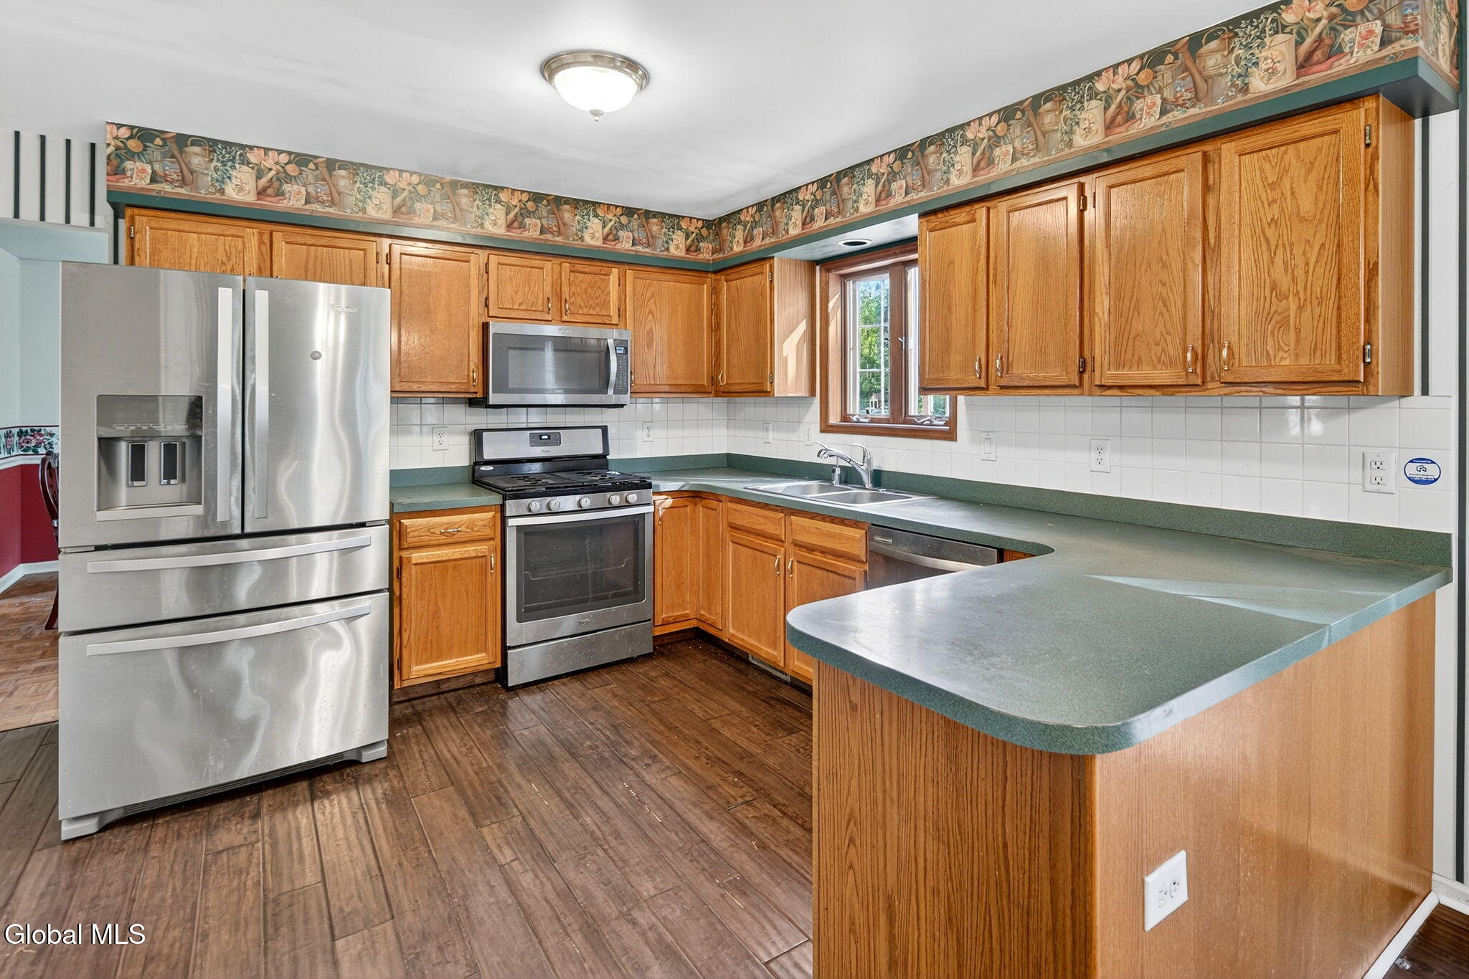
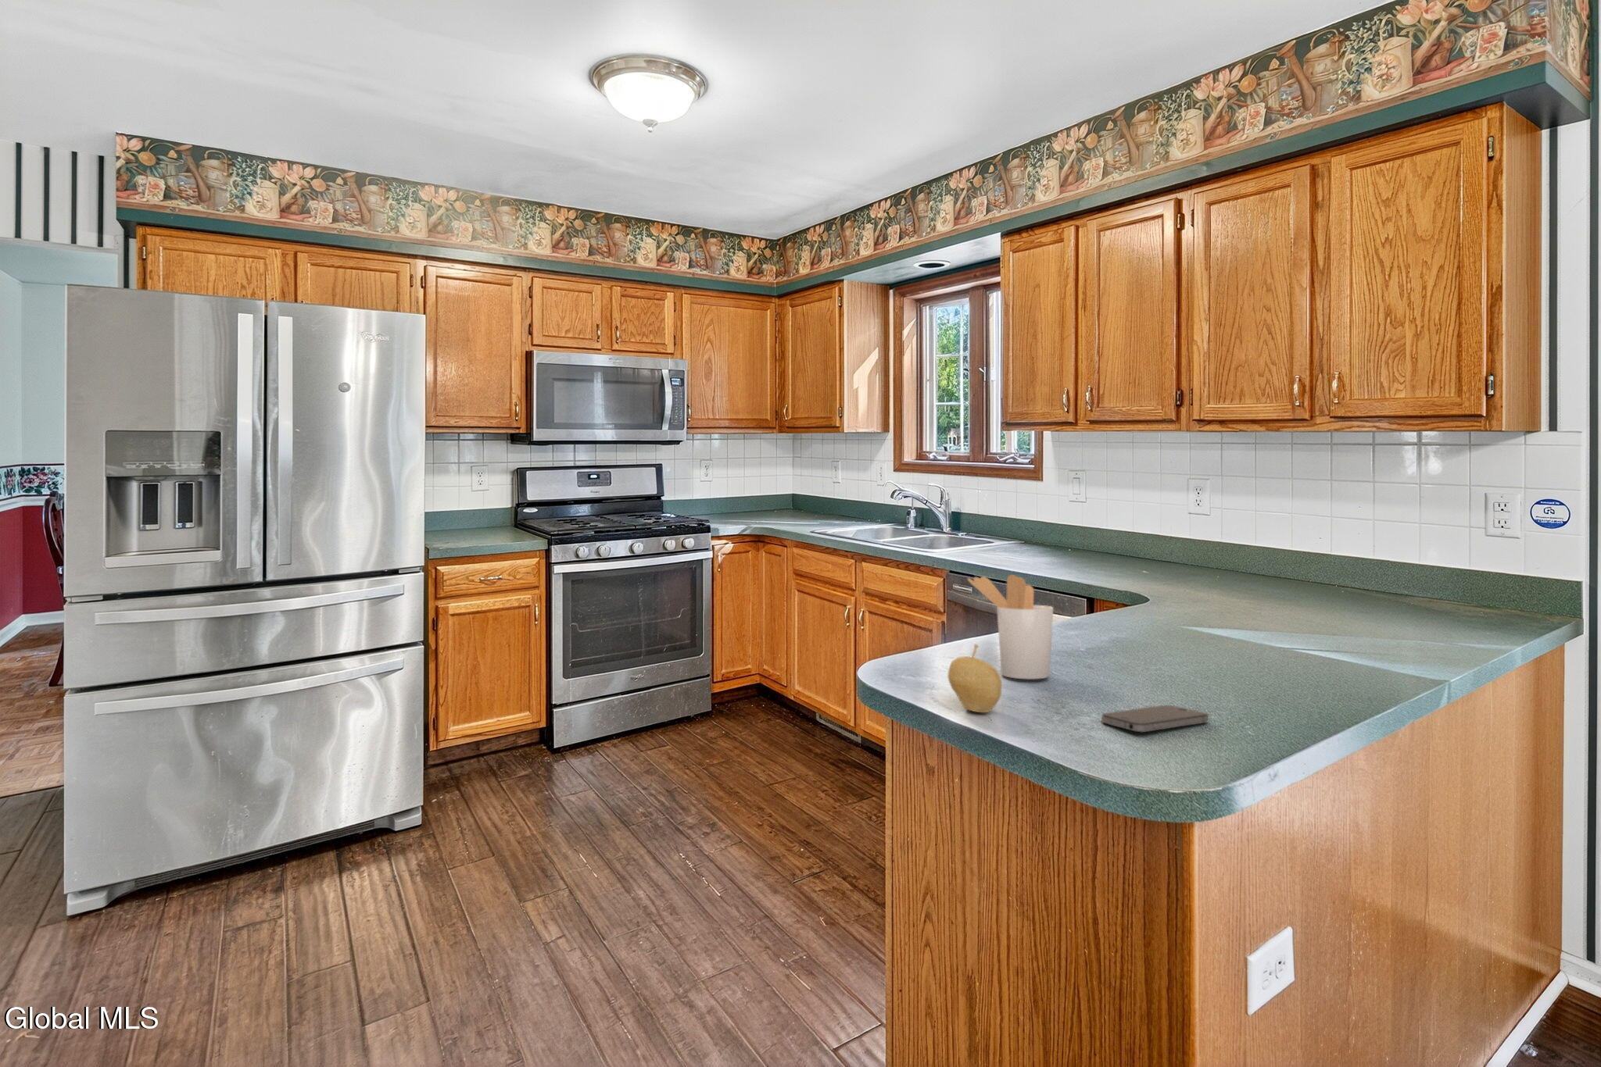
+ utensil holder [966,574,1054,680]
+ fruit [947,643,1003,713]
+ smartphone [1101,705,1209,734]
